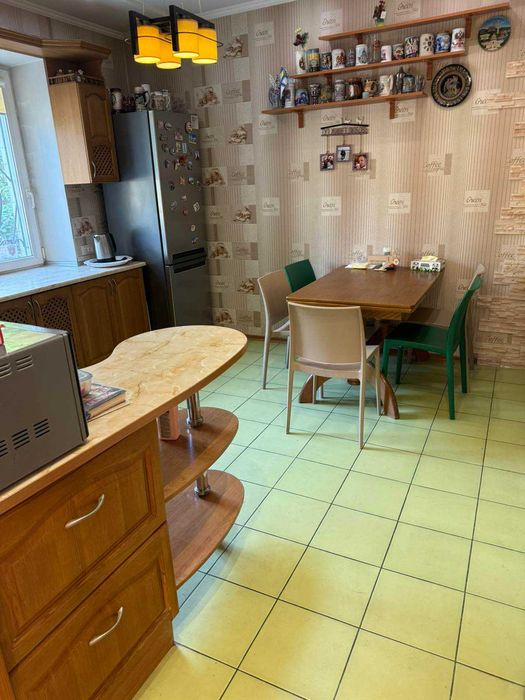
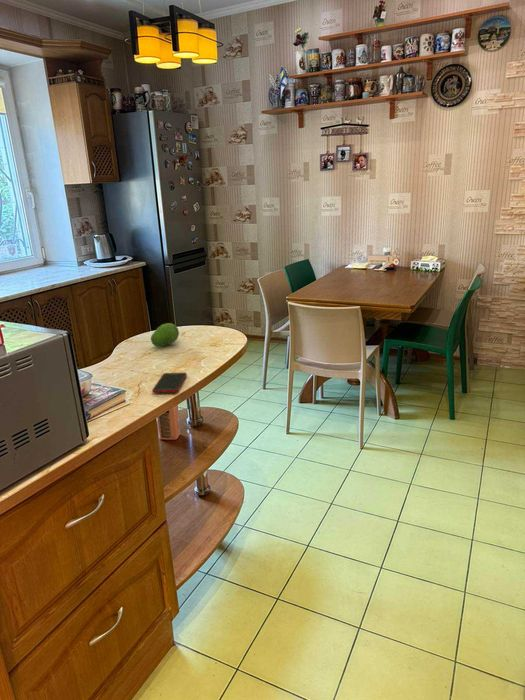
+ fruit [150,322,180,347]
+ cell phone [151,372,188,394]
